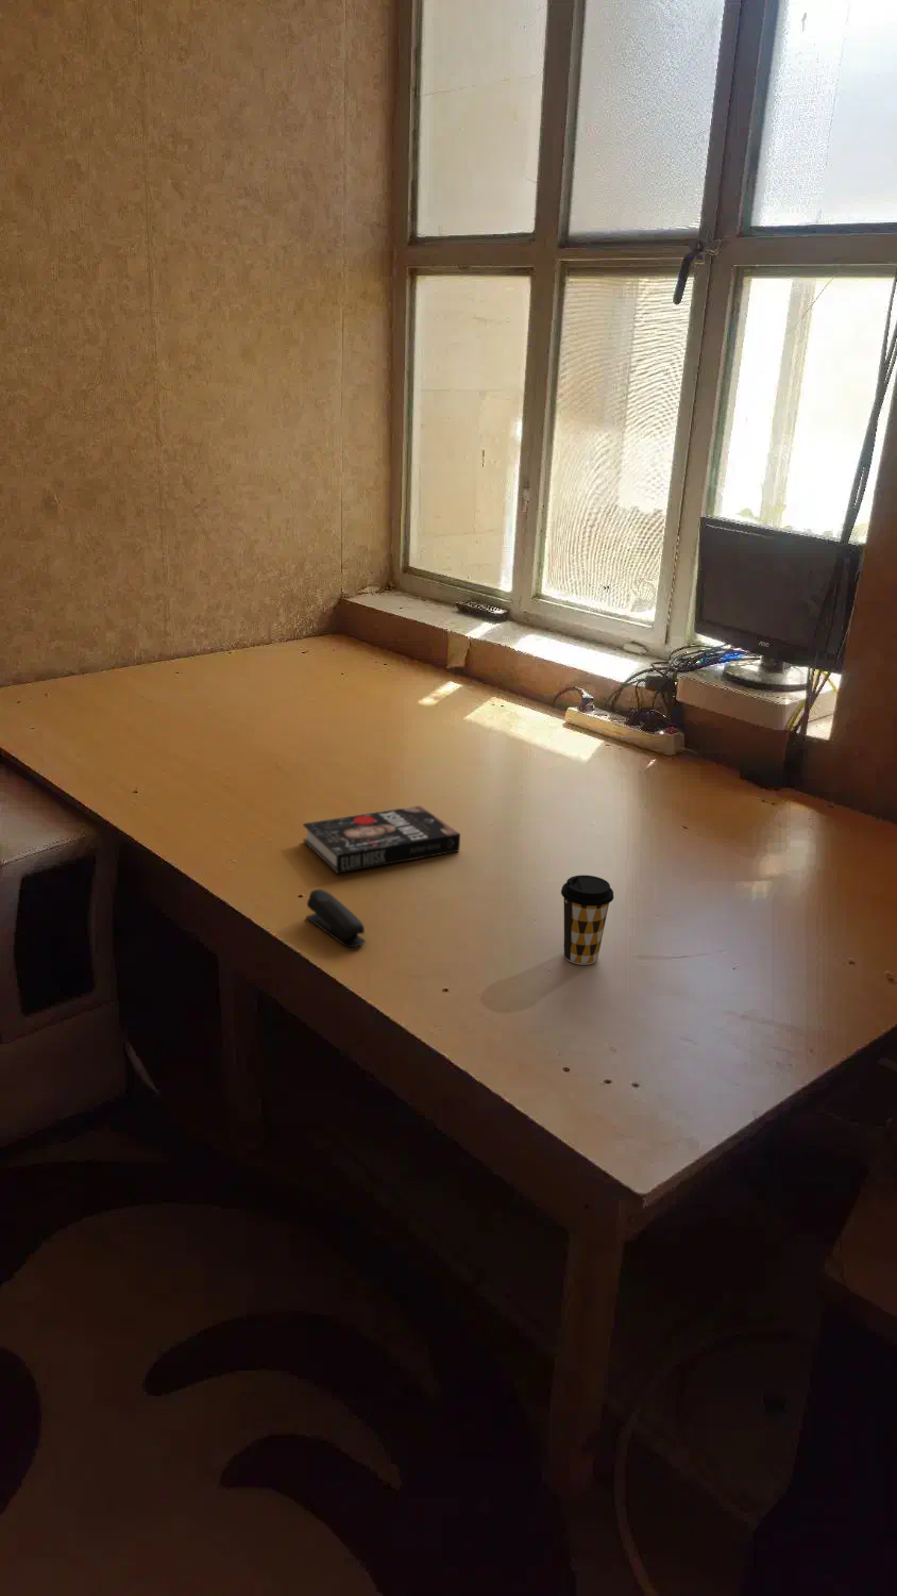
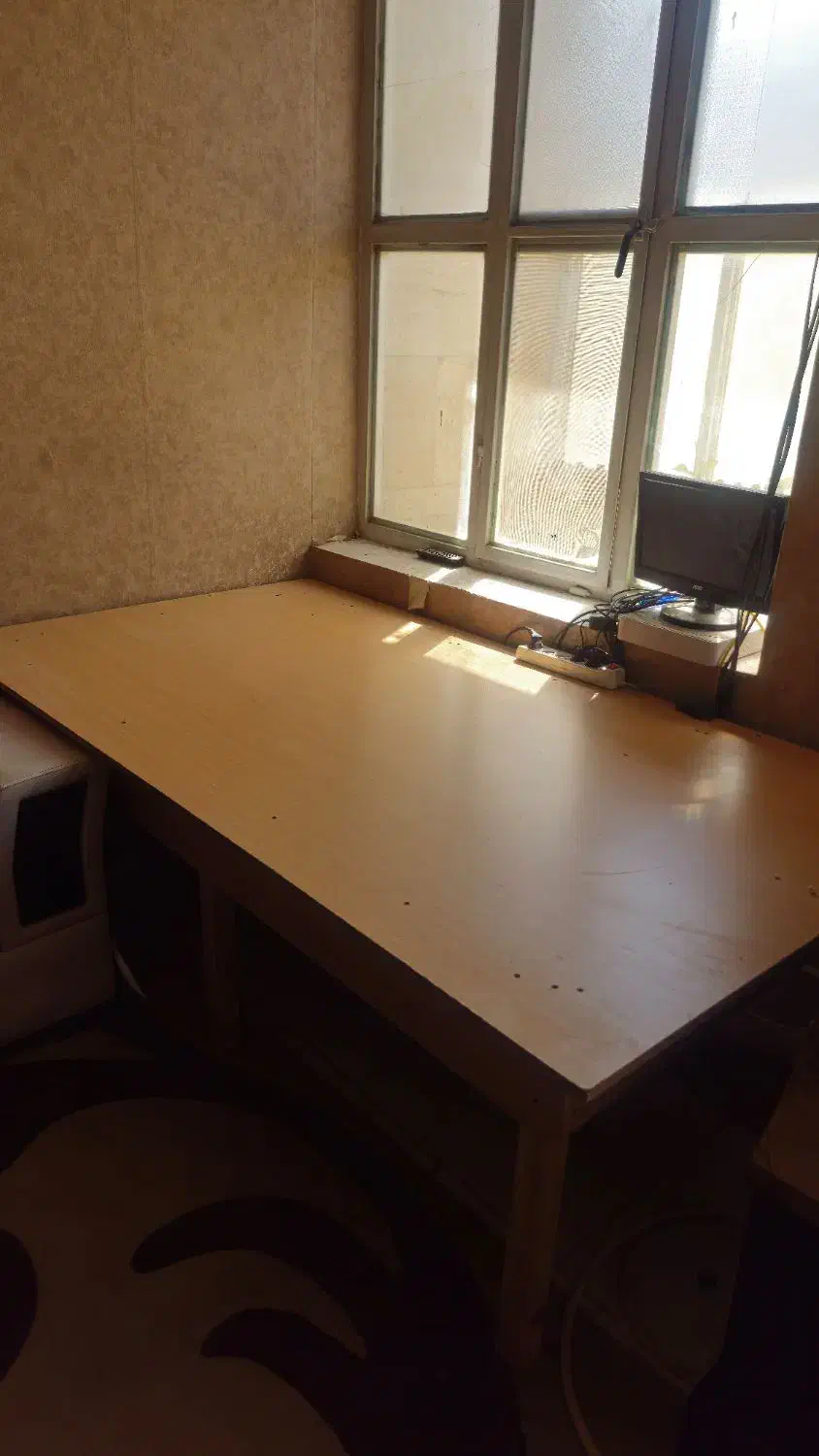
- stapler [304,889,367,948]
- coffee cup [560,875,614,966]
- book [302,805,461,875]
